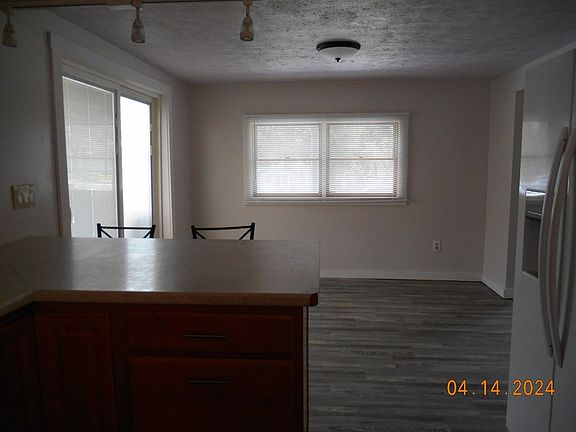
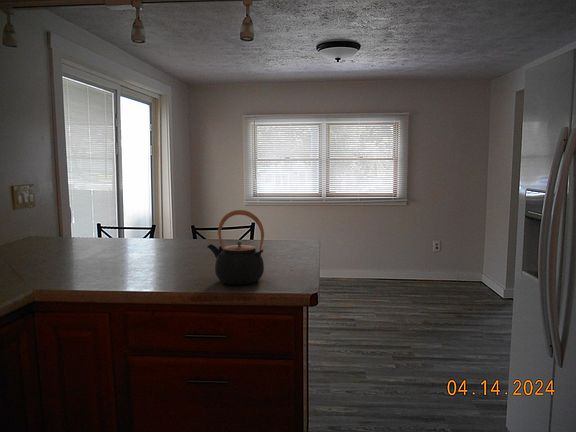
+ teapot [206,209,265,286]
